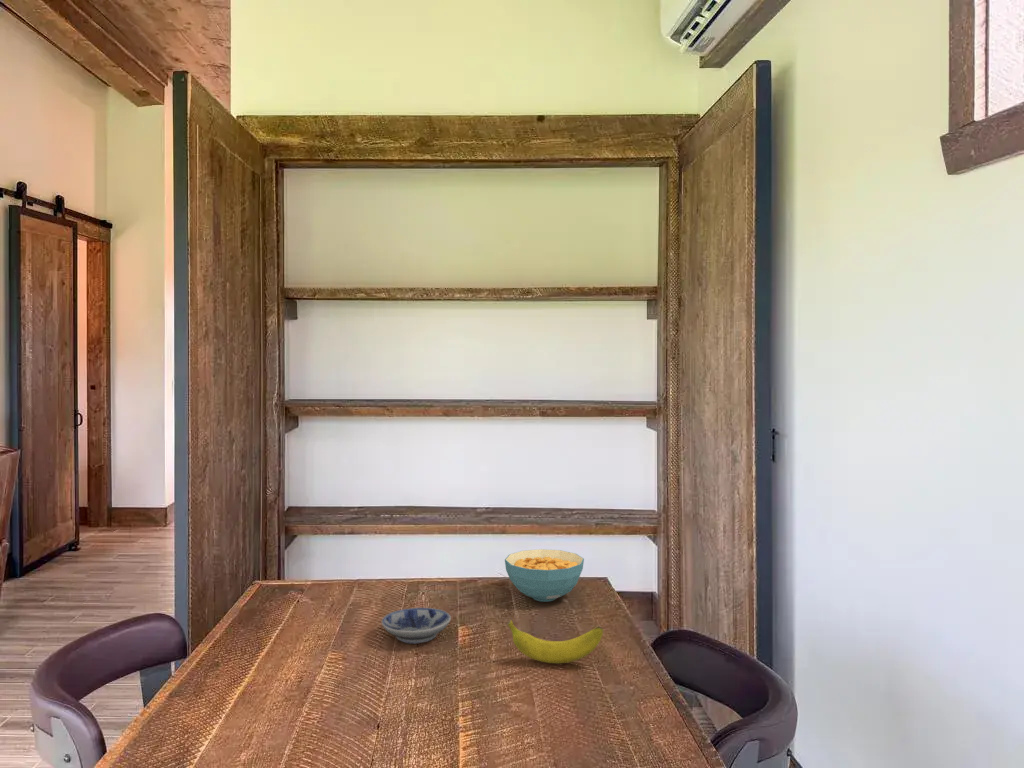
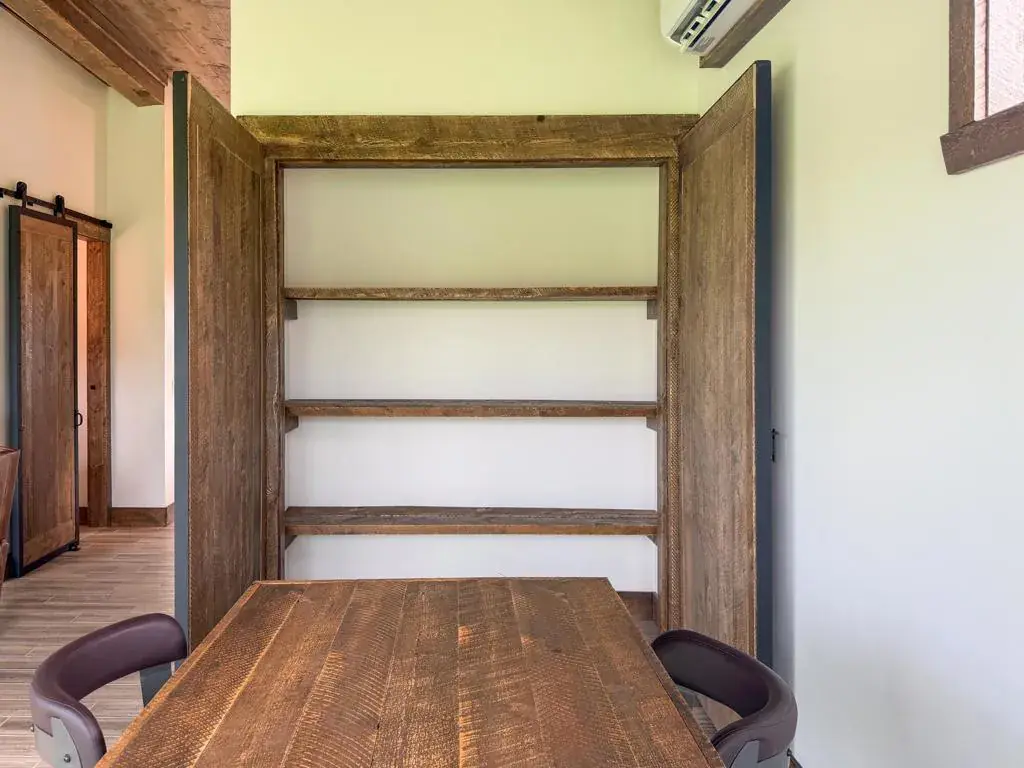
- bowl [381,607,452,644]
- cereal bowl [504,548,585,603]
- banana [506,619,604,664]
